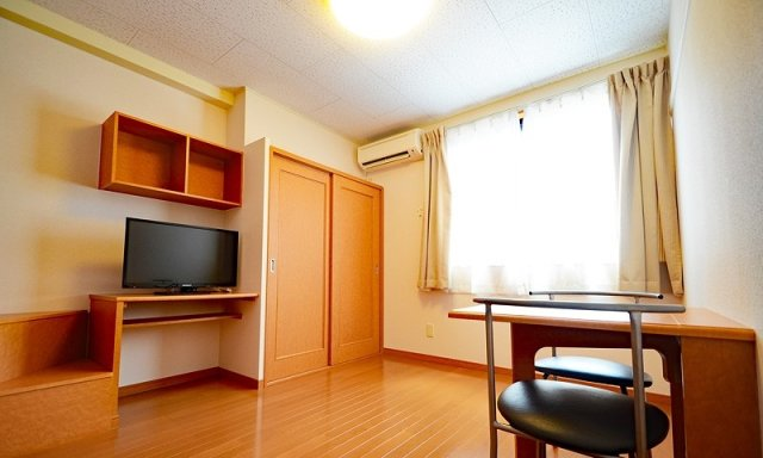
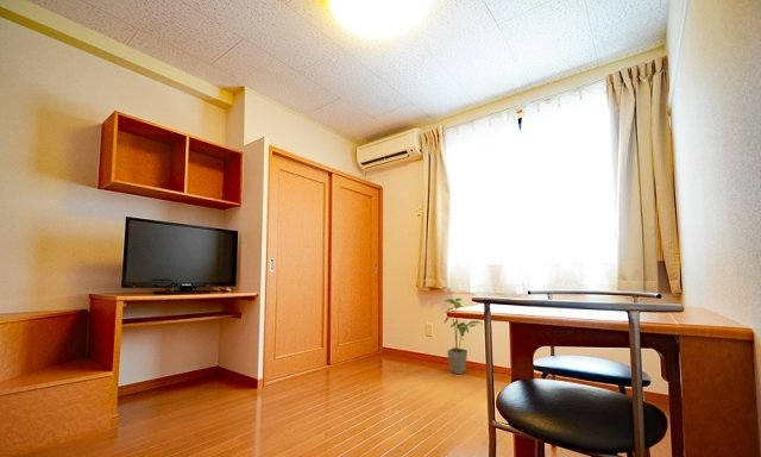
+ house plant [442,296,485,376]
